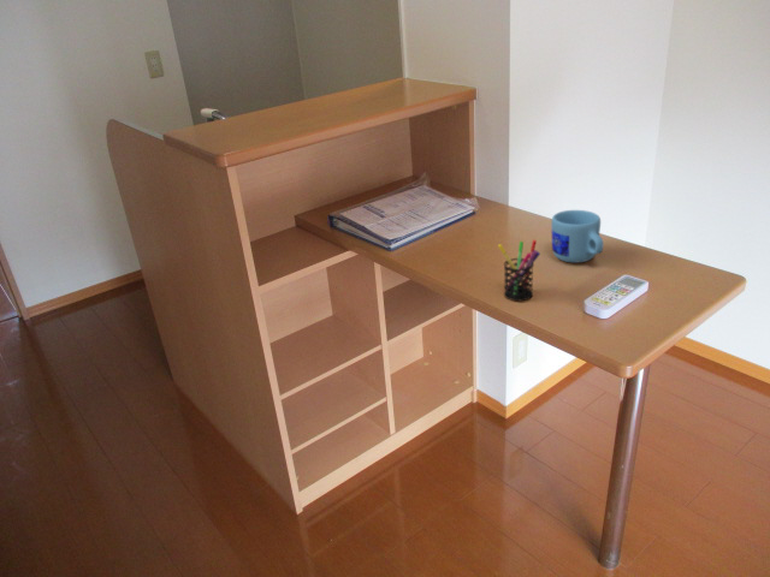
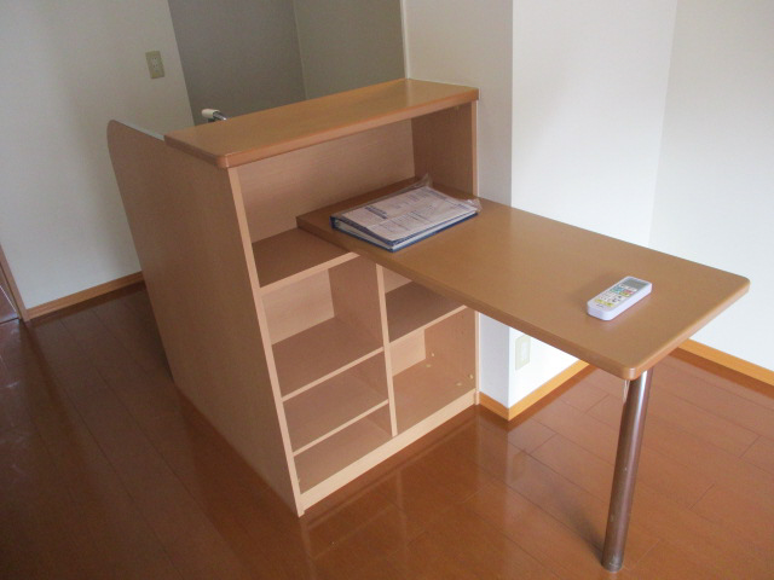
- mug [550,209,605,263]
- pen holder [497,239,541,302]
